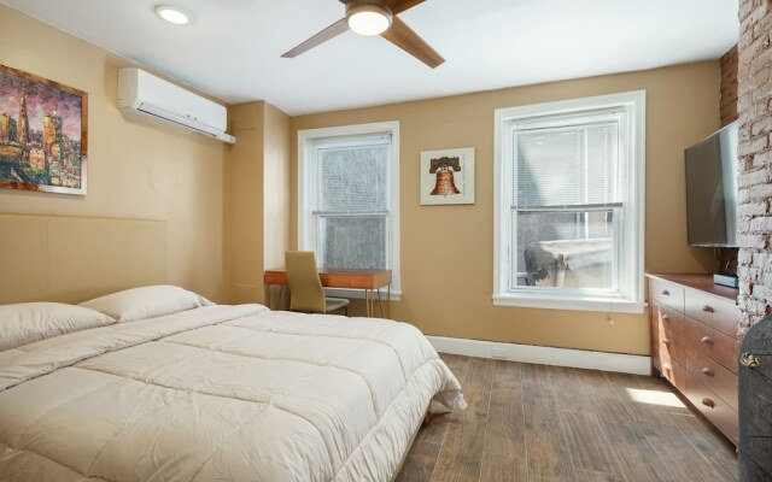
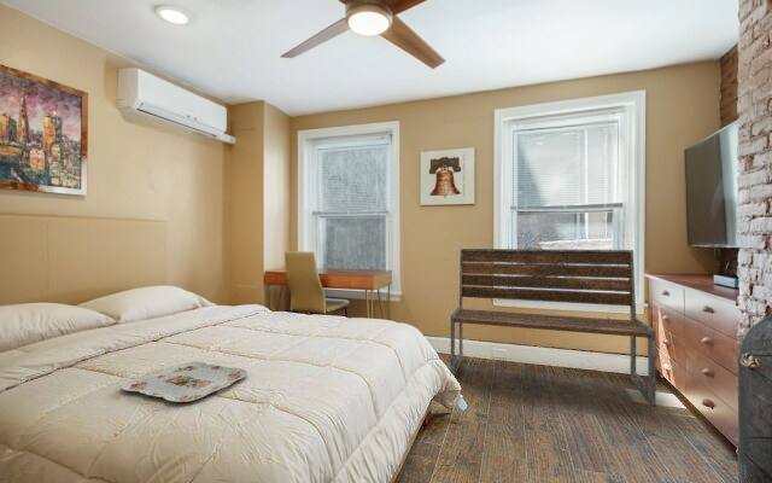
+ serving tray [121,360,248,403]
+ bench [450,248,656,407]
